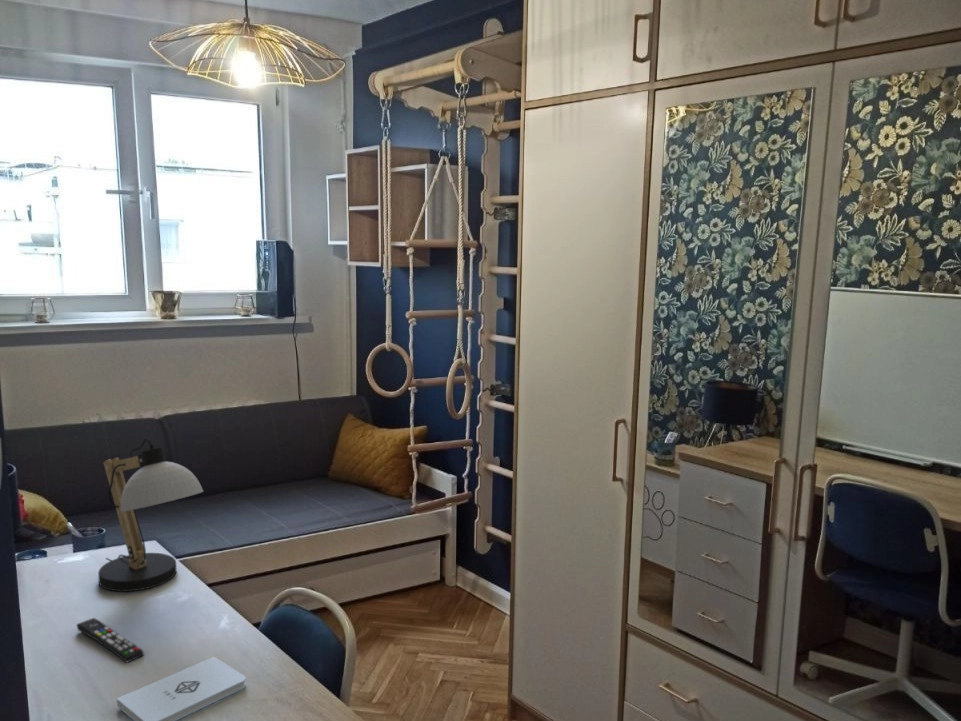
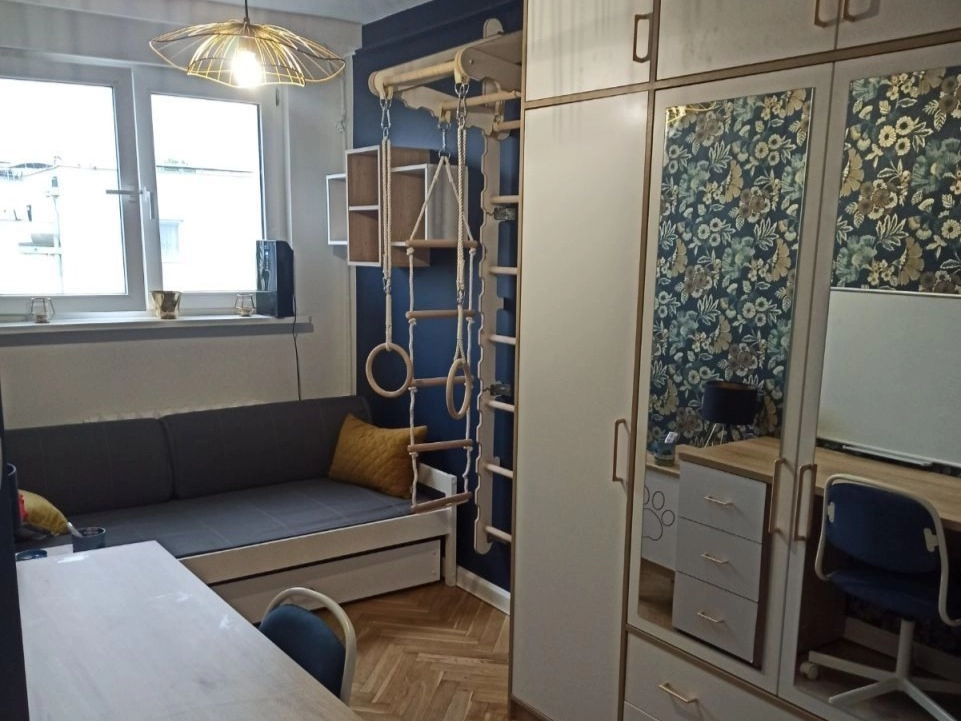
- notepad [116,656,247,721]
- remote control [76,617,145,664]
- desk lamp [97,438,204,592]
